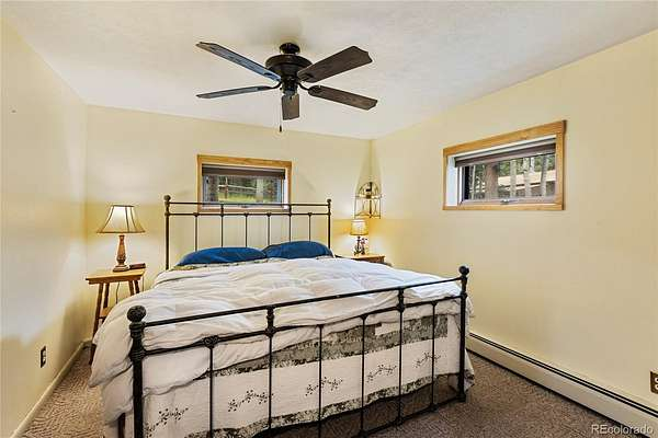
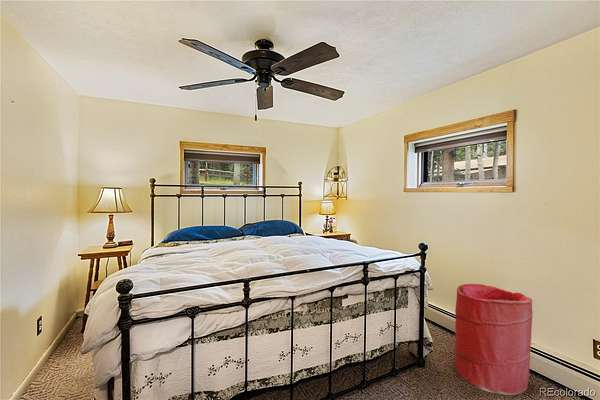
+ laundry hamper [454,283,534,396]
